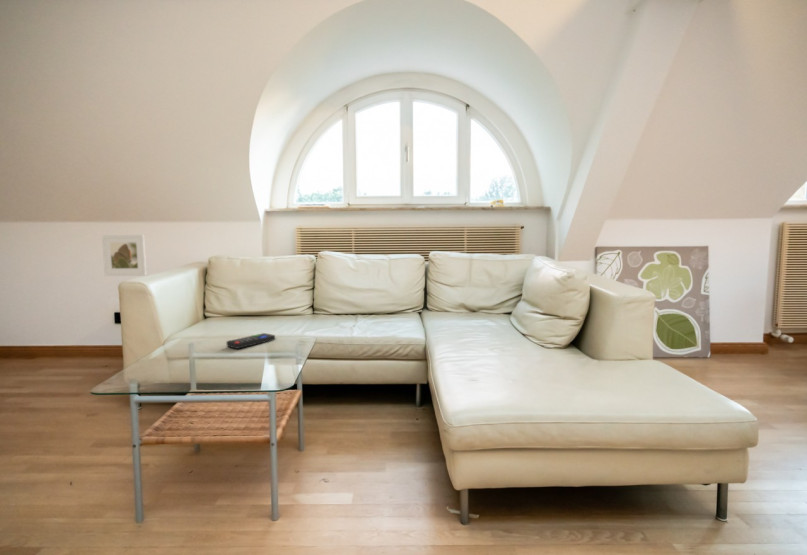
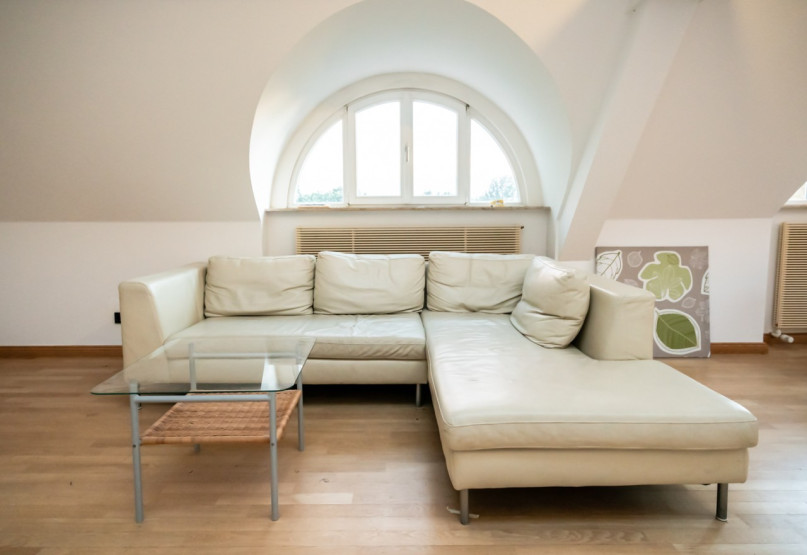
- remote control [225,332,276,350]
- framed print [101,234,148,277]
